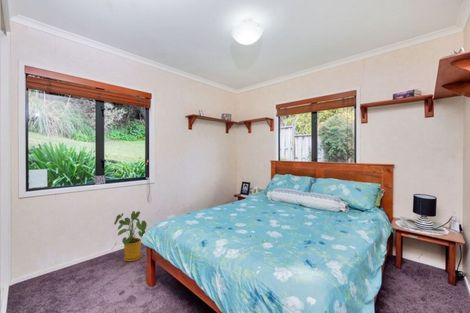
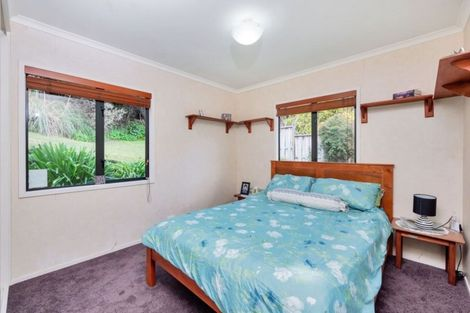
- house plant [113,210,147,262]
